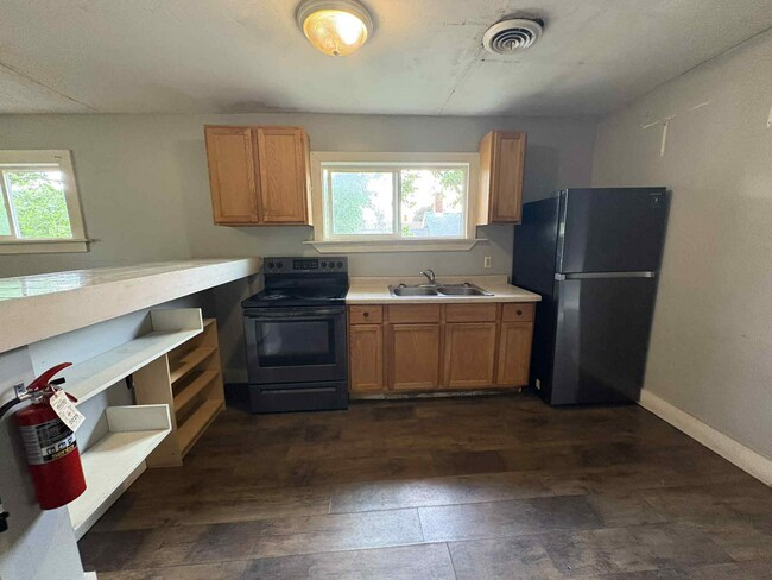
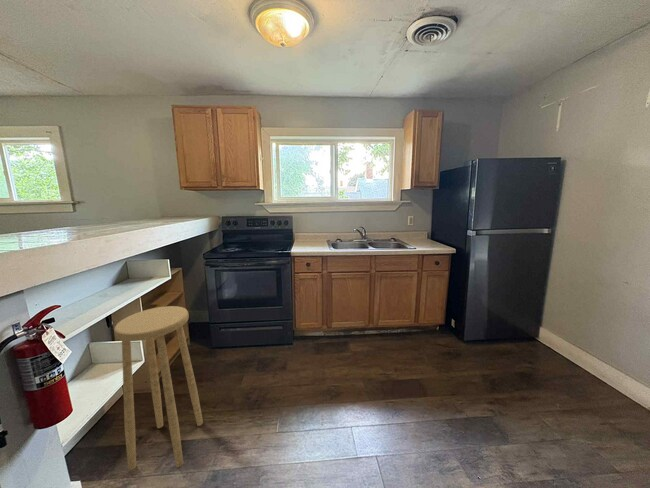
+ stool [114,305,204,472]
